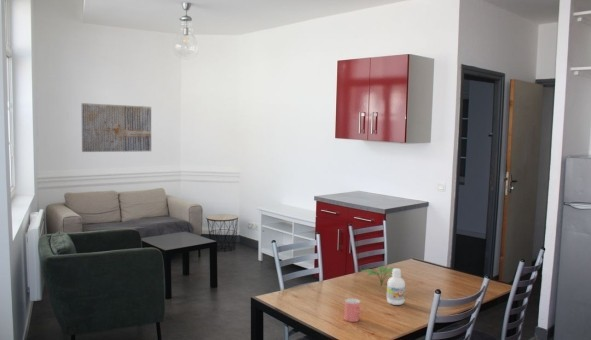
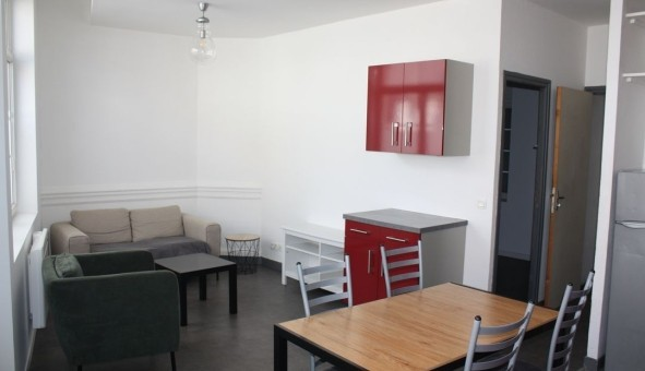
- plant [360,266,404,287]
- wall art [81,102,152,153]
- bottle [386,267,406,306]
- cup [344,298,365,323]
